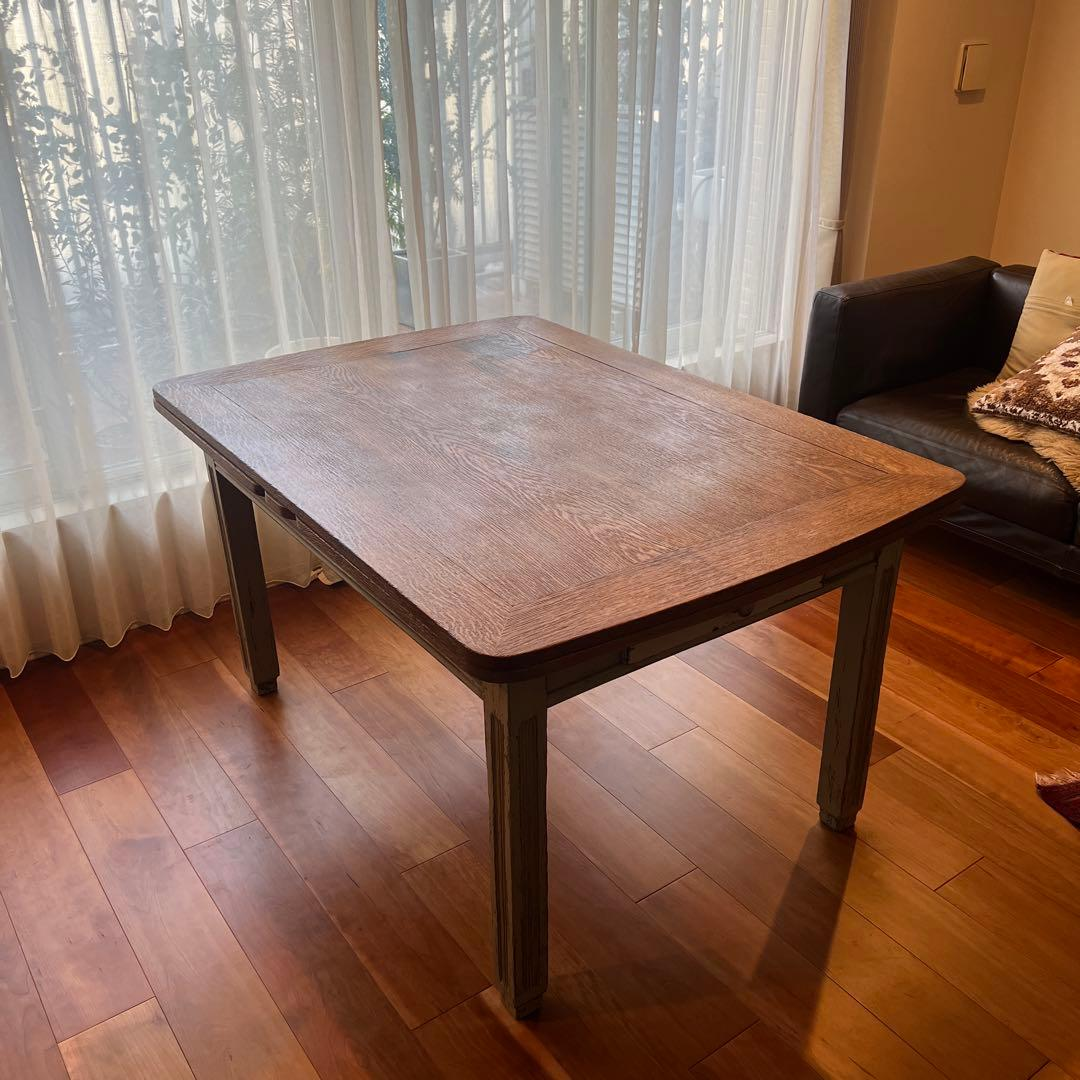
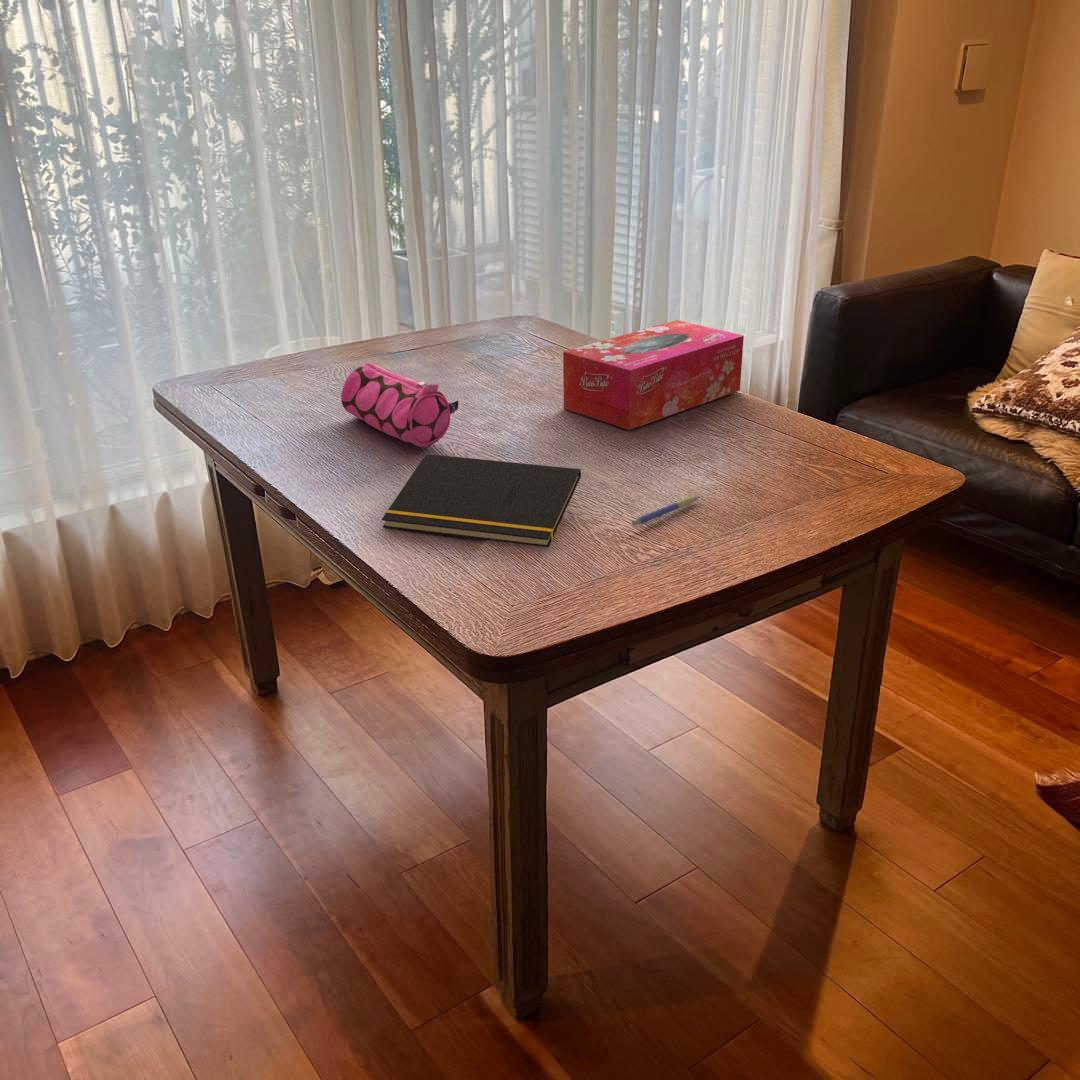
+ notepad [381,453,582,548]
+ pen [631,494,701,527]
+ tissue box [562,319,745,431]
+ pencil case [340,362,459,448]
